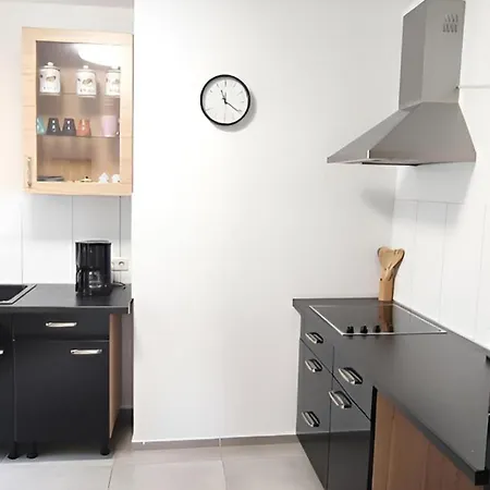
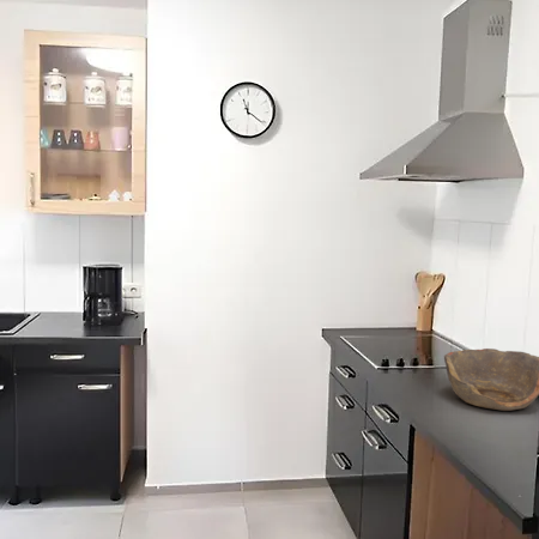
+ bowl [443,347,539,412]
